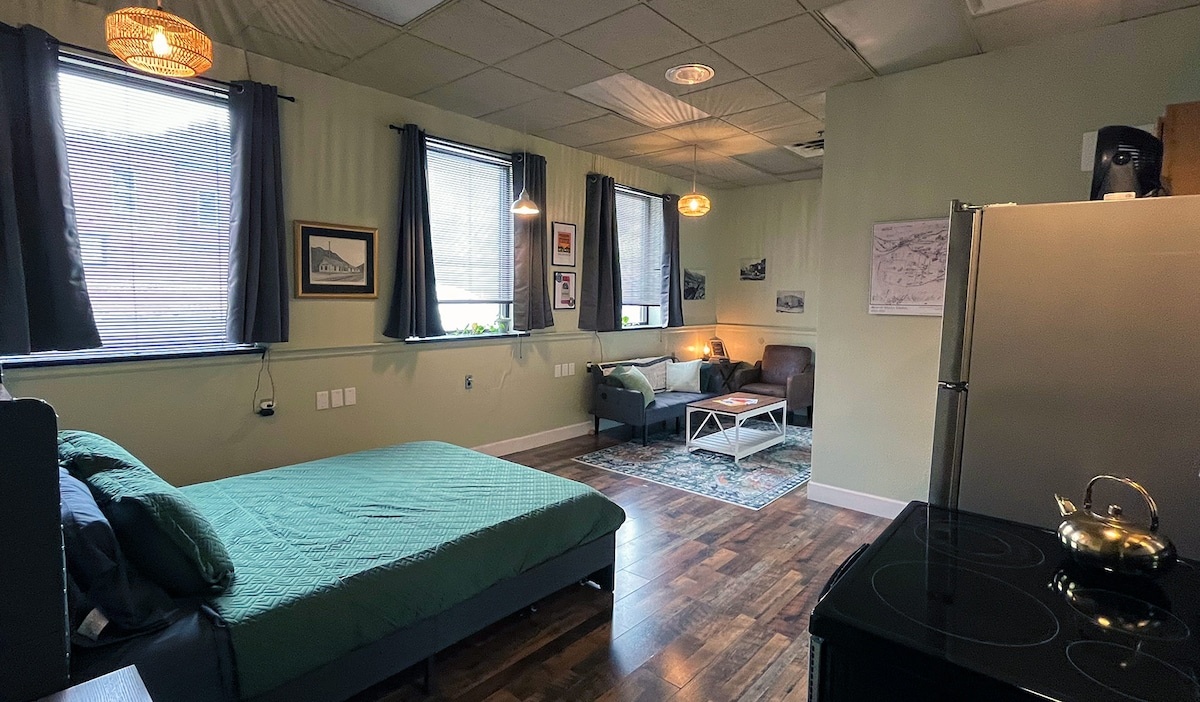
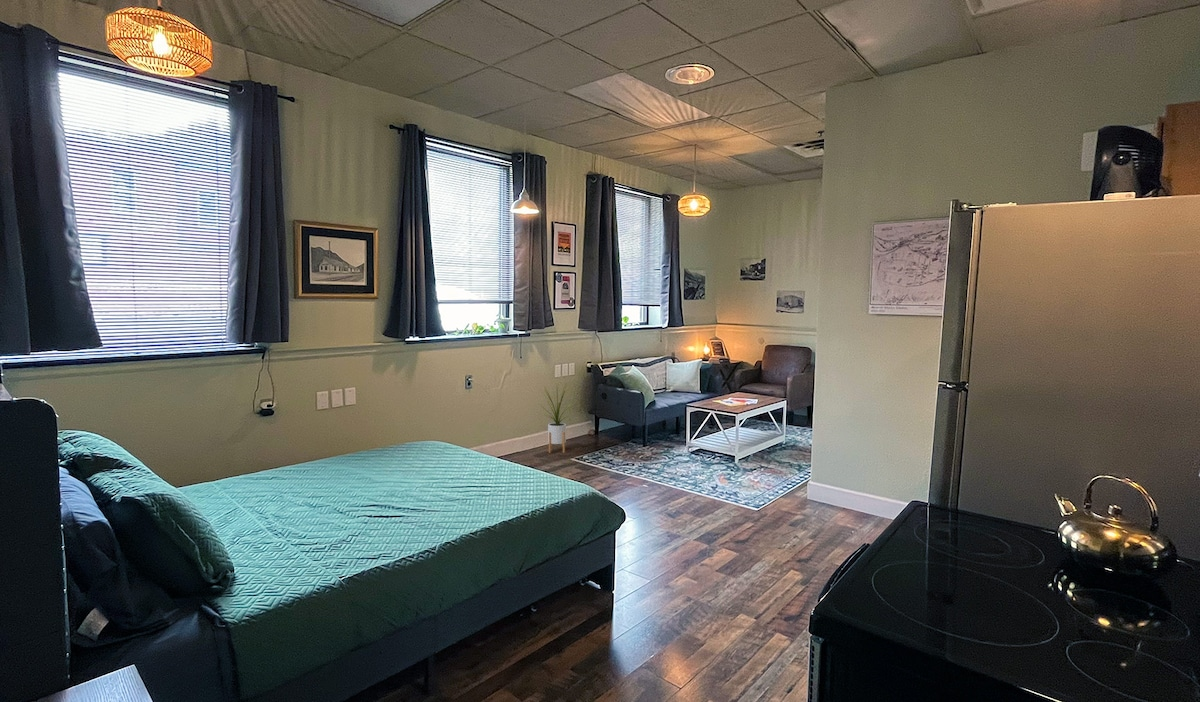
+ house plant [538,379,577,454]
